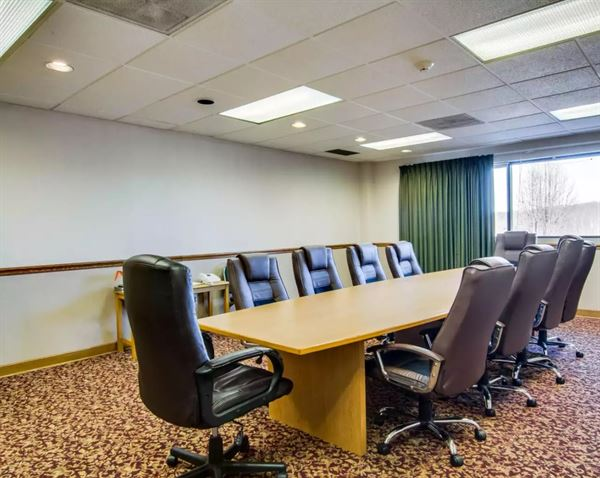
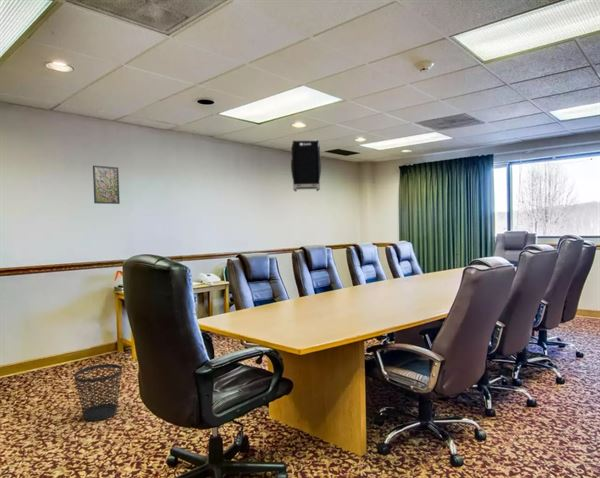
+ wastebasket [73,363,123,422]
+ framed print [92,165,121,205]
+ luggage [290,139,322,193]
